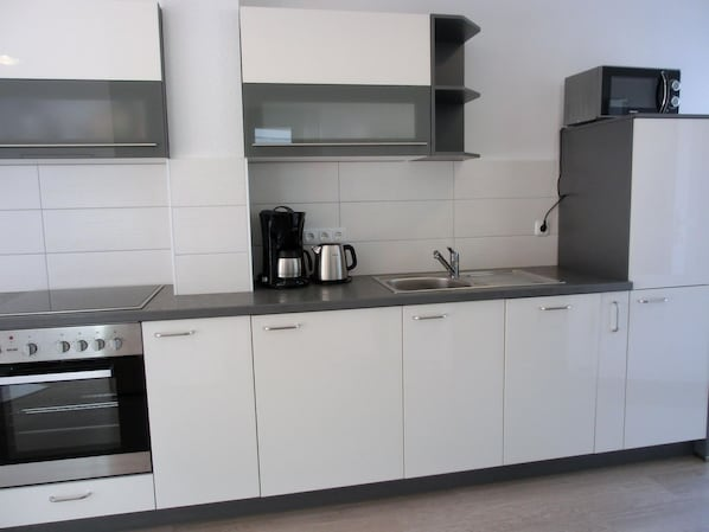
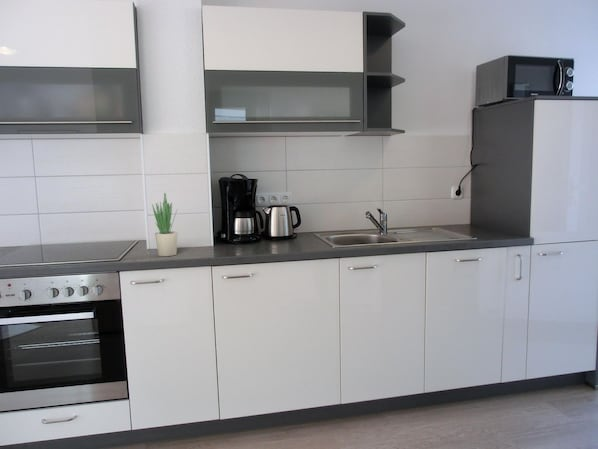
+ potted plant [151,193,179,257]
